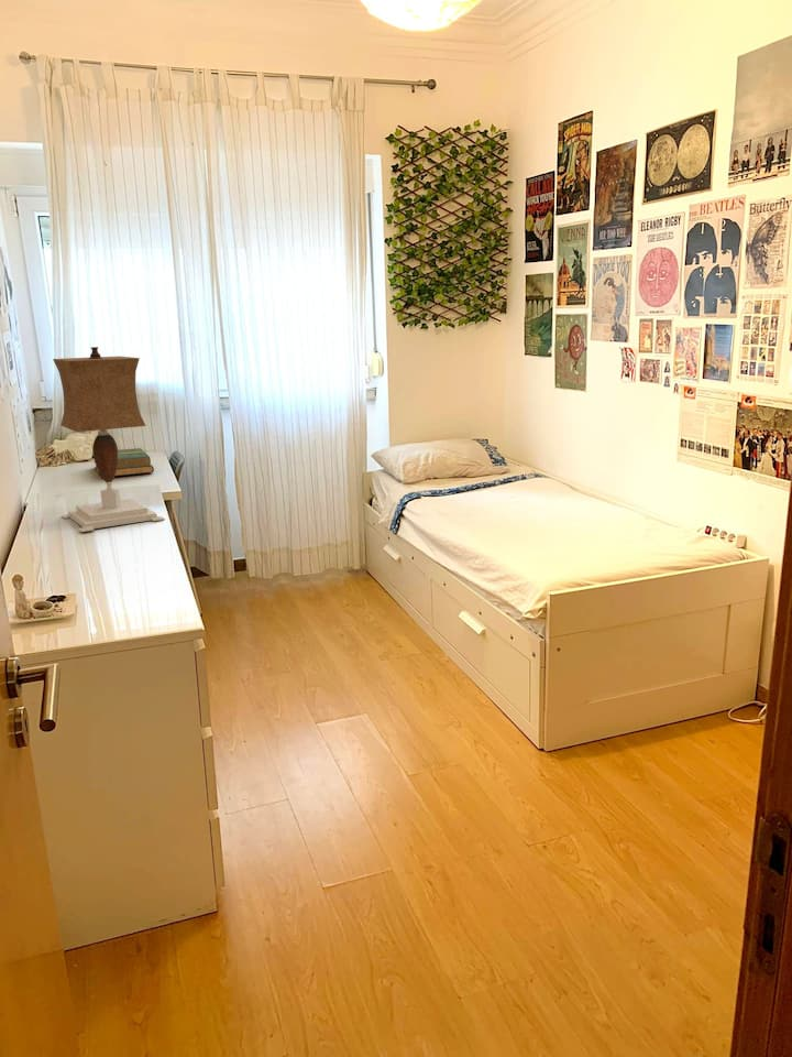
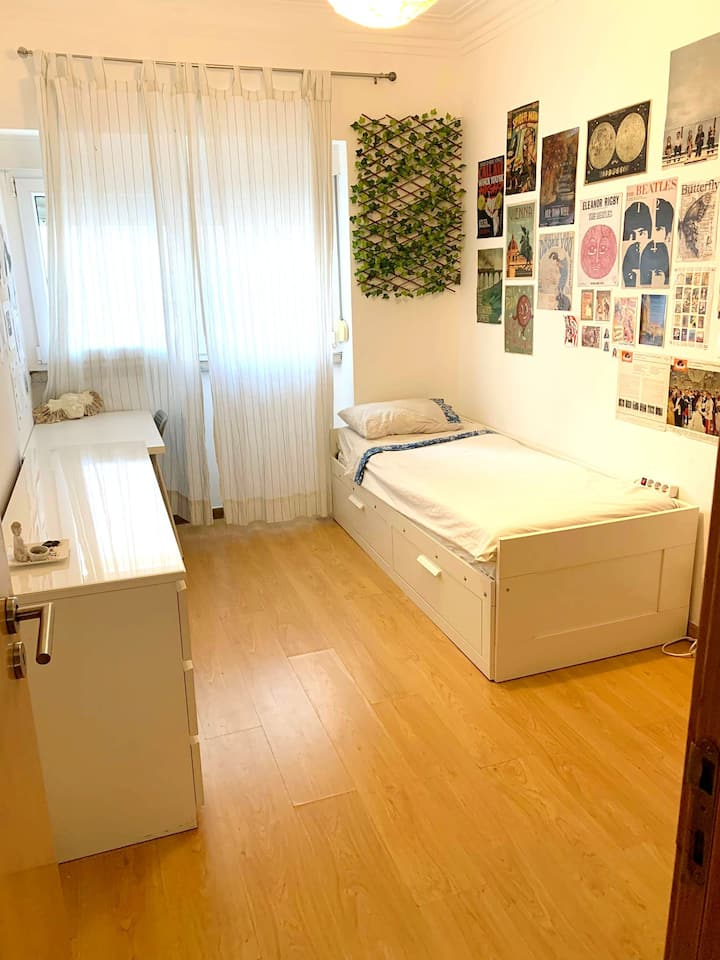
- table lamp [52,346,166,533]
- hardback book [94,447,155,478]
